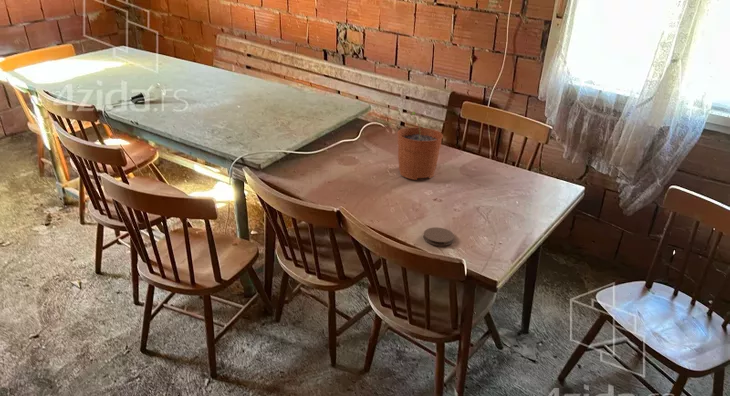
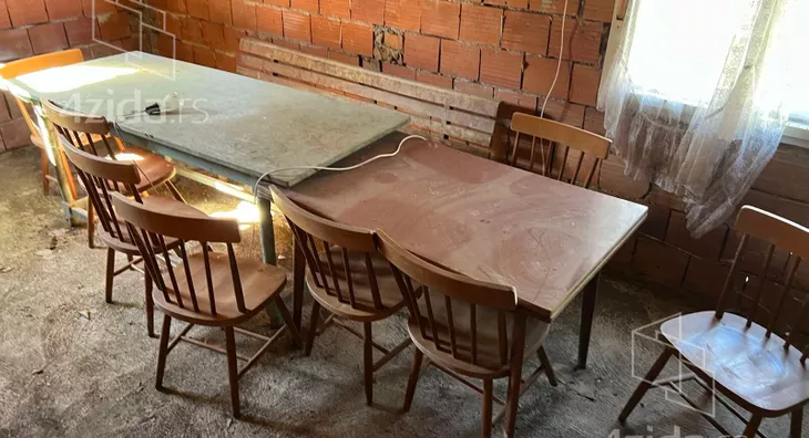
- coaster [422,226,455,247]
- plant pot [397,111,444,181]
